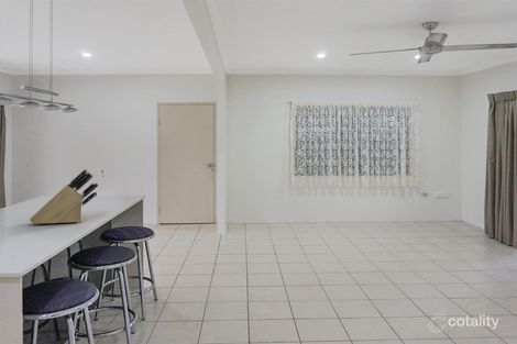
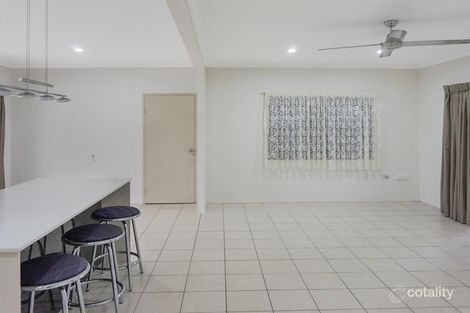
- knife block [29,168,99,225]
